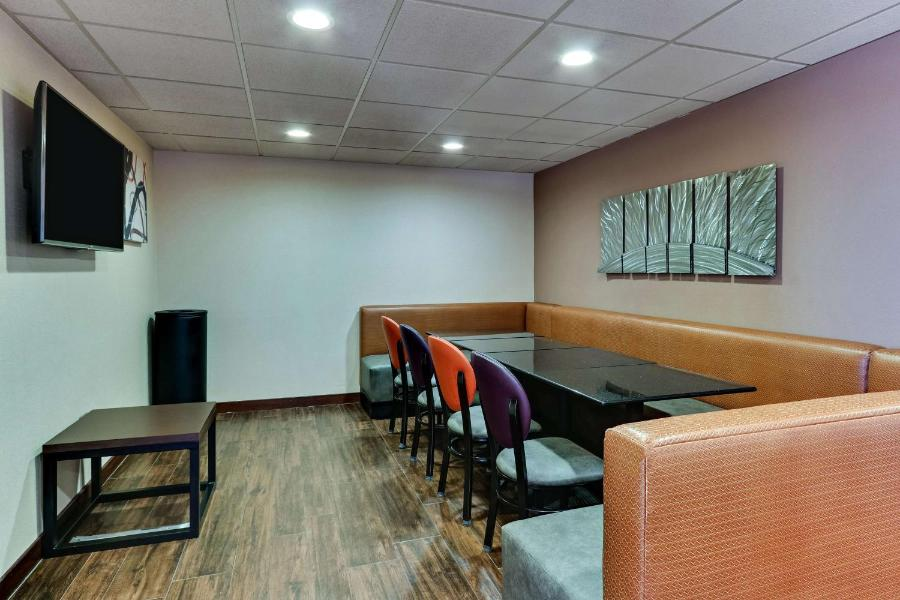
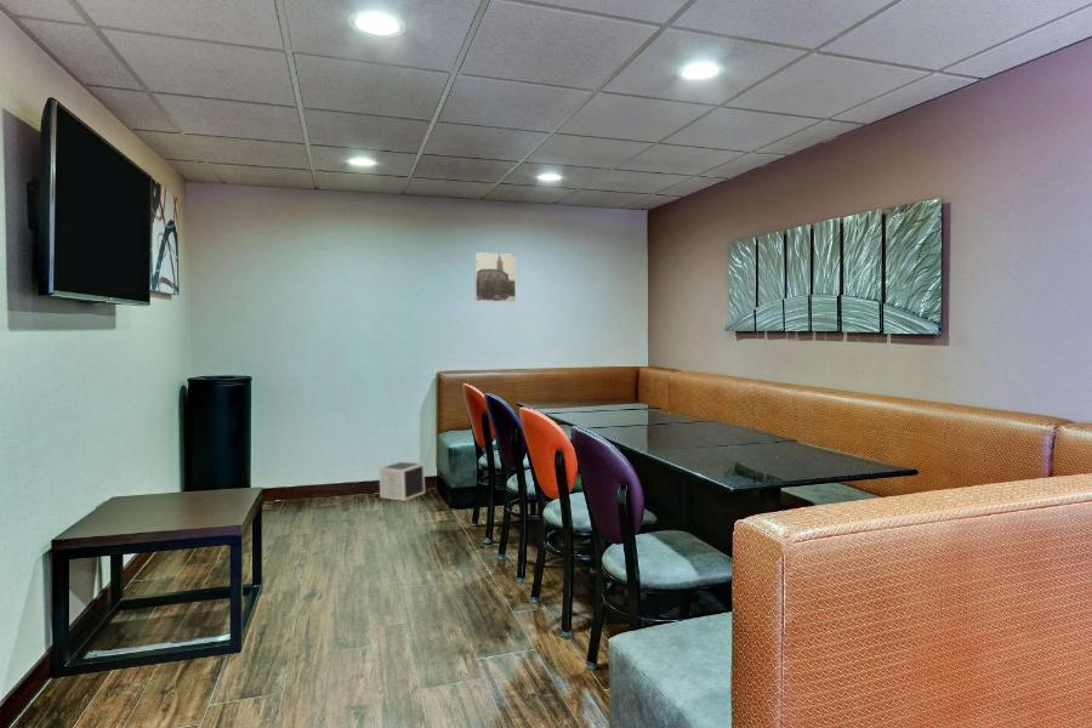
+ speaker [377,461,426,502]
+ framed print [473,251,517,303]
